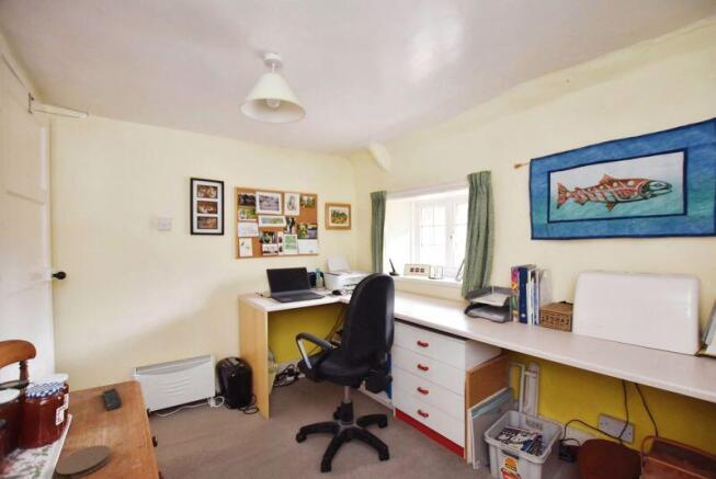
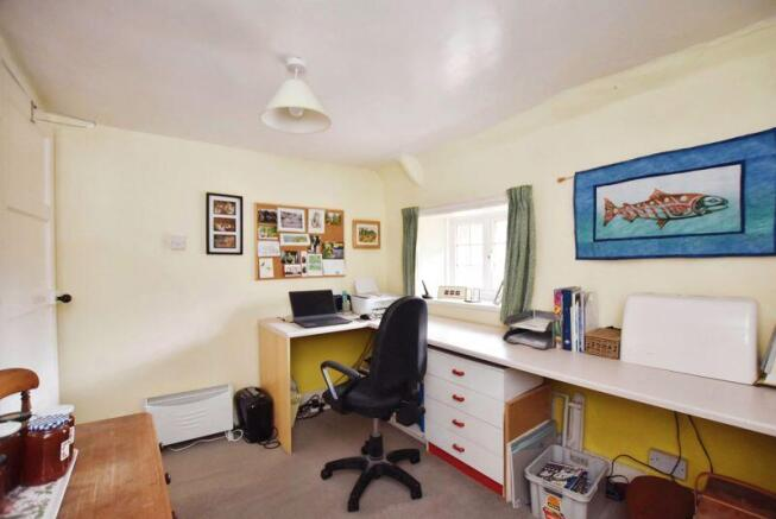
- coaster [55,444,111,479]
- remote control [101,387,124,411]
